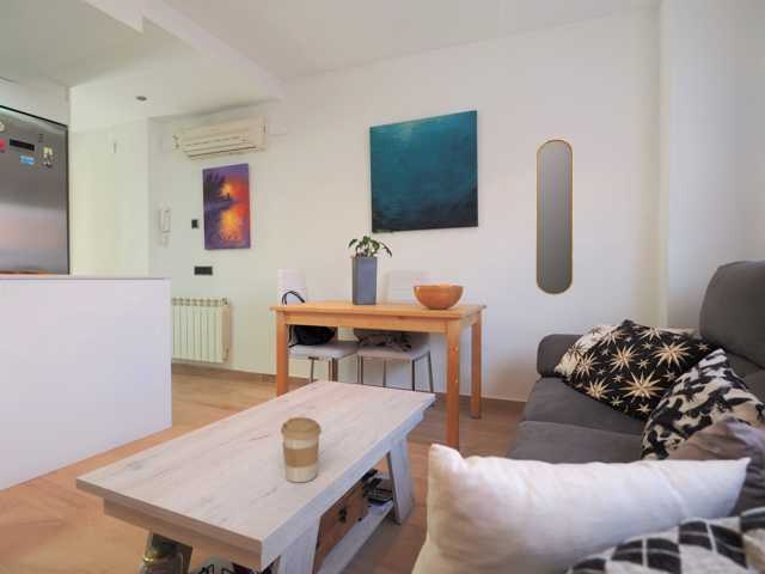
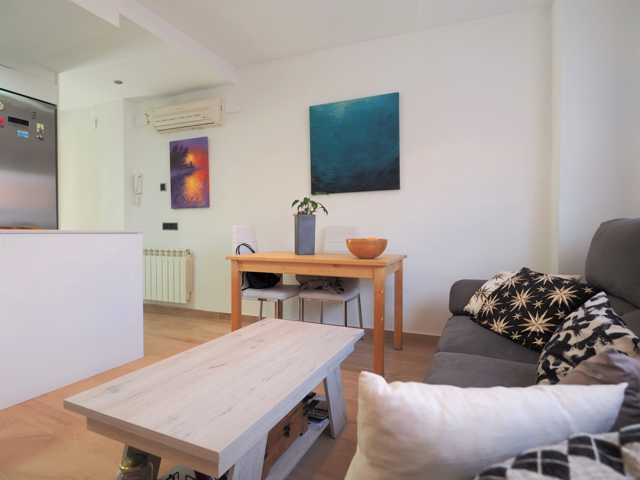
- home mirror [534,138,575,297]
- coffee cup [280,416,323,483]
